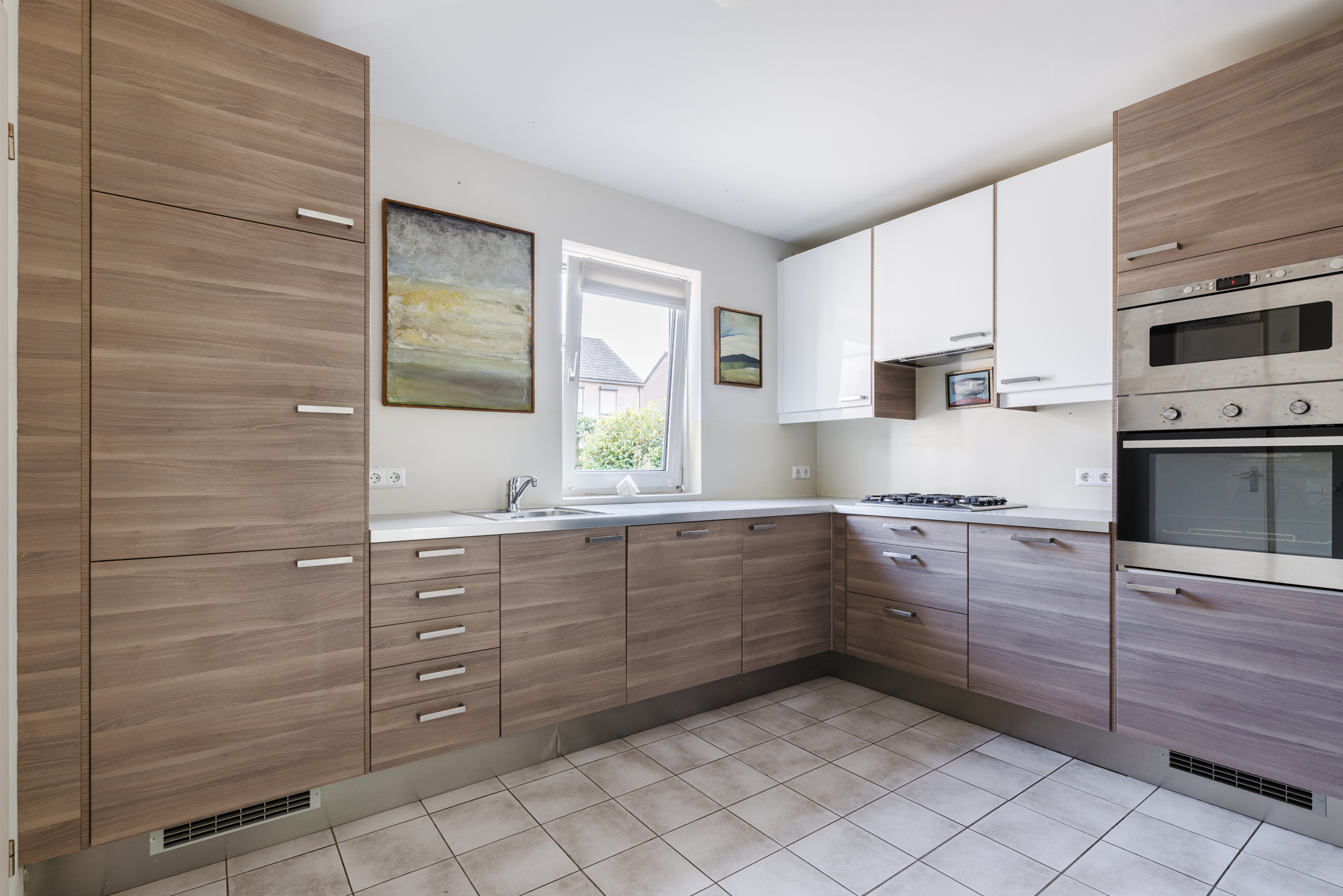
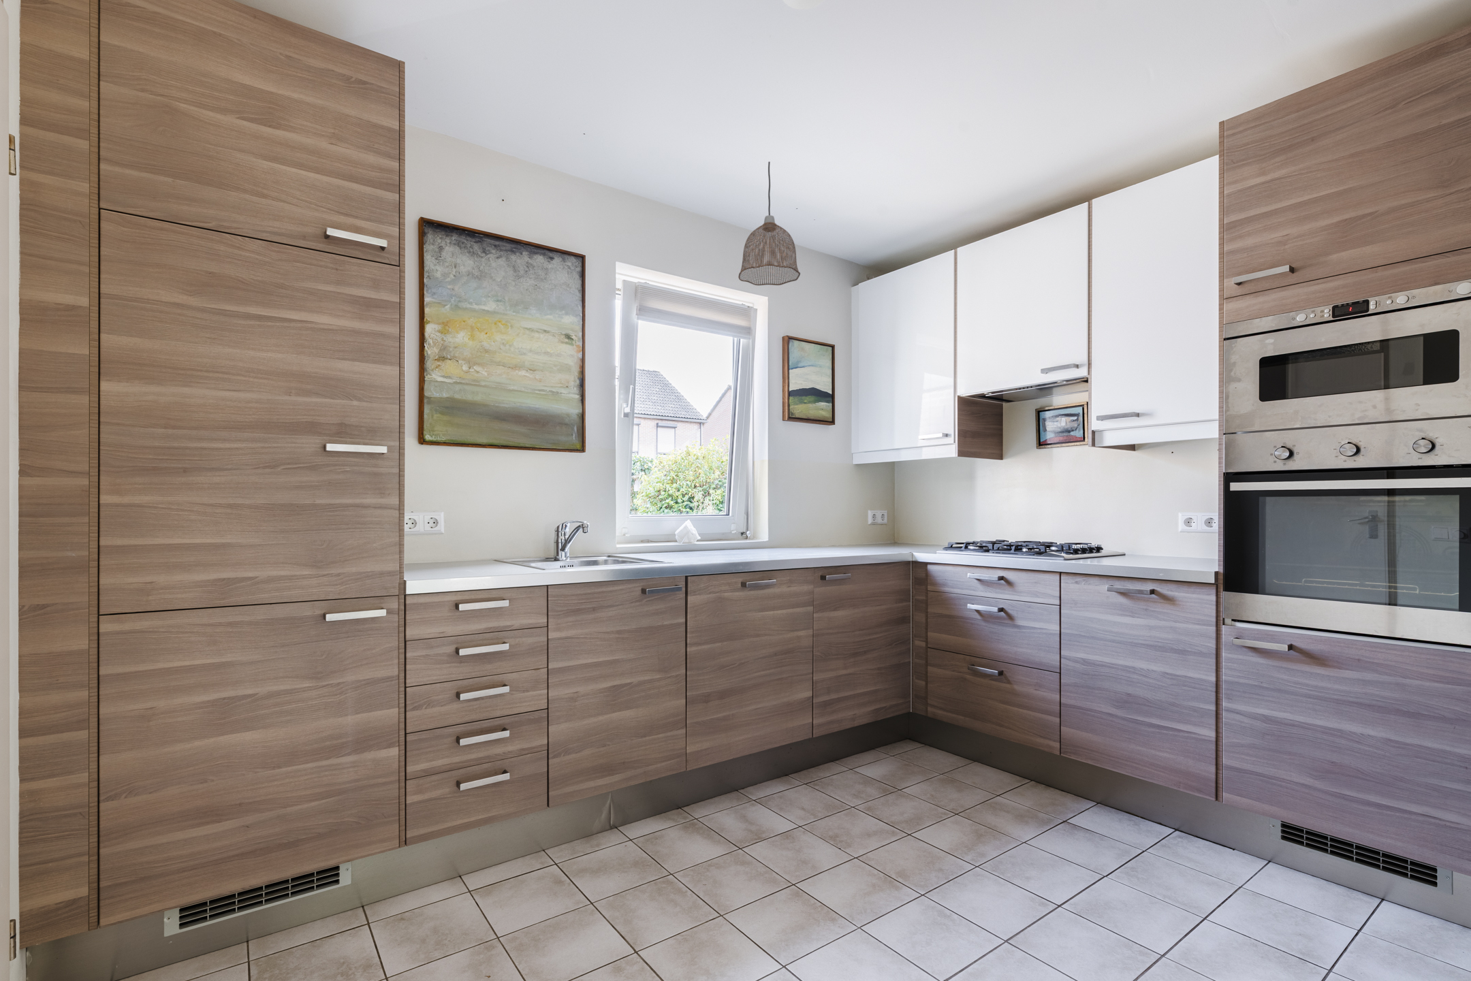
+ pendant lamp [737,161,801,286]
